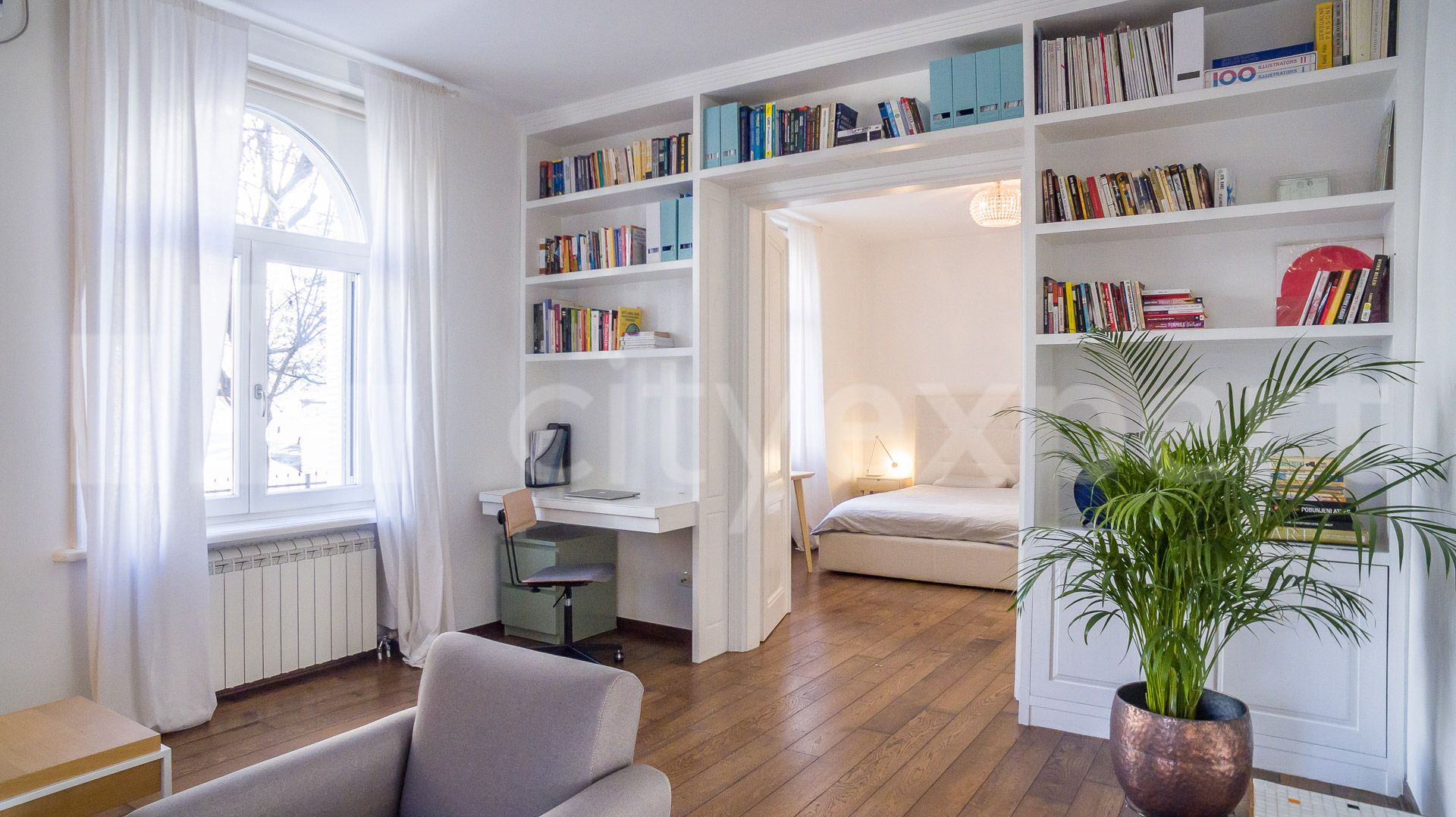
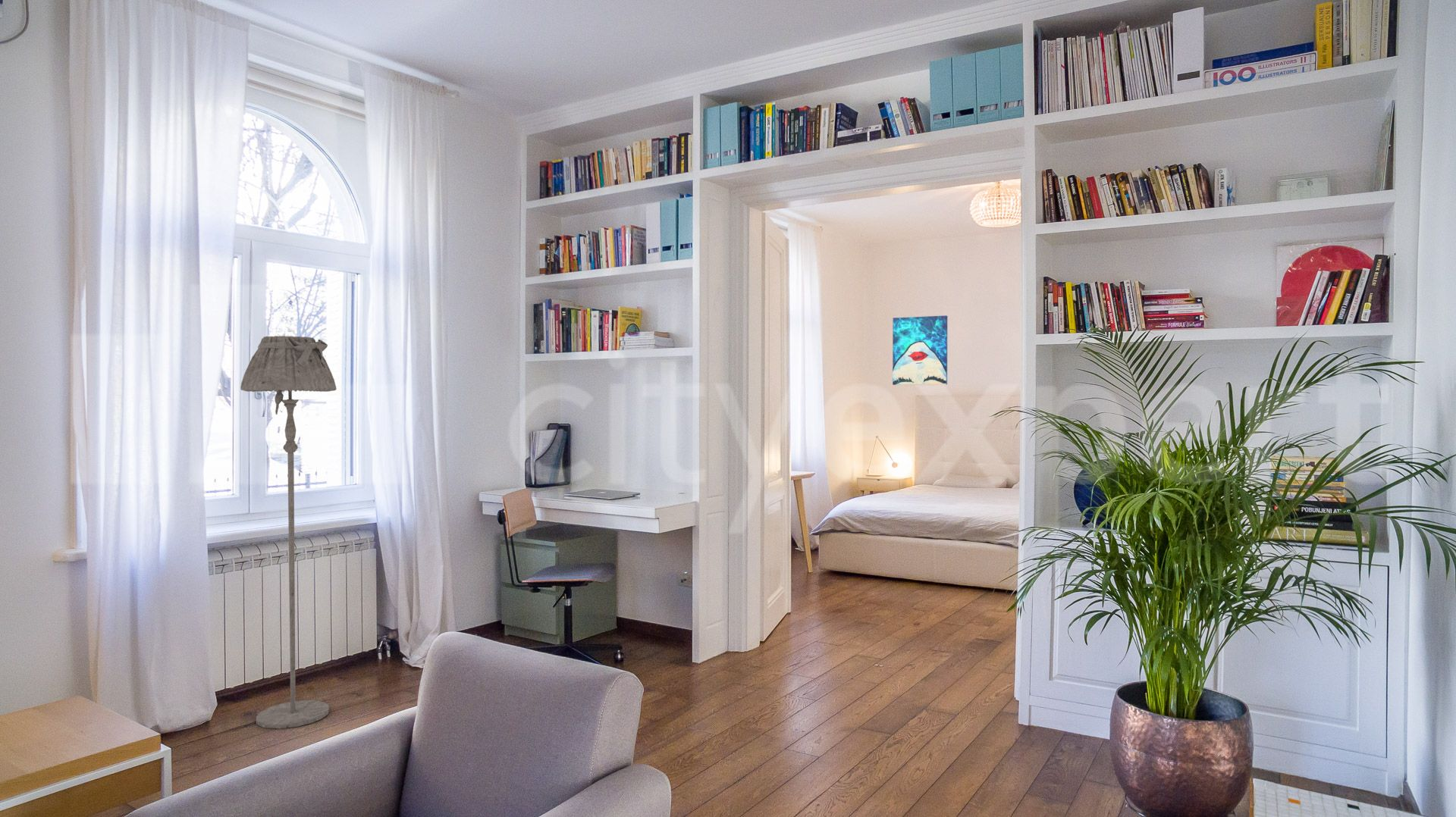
+ wall art [892,315,948,386]
+ floor lamp [240,335,337,730]
